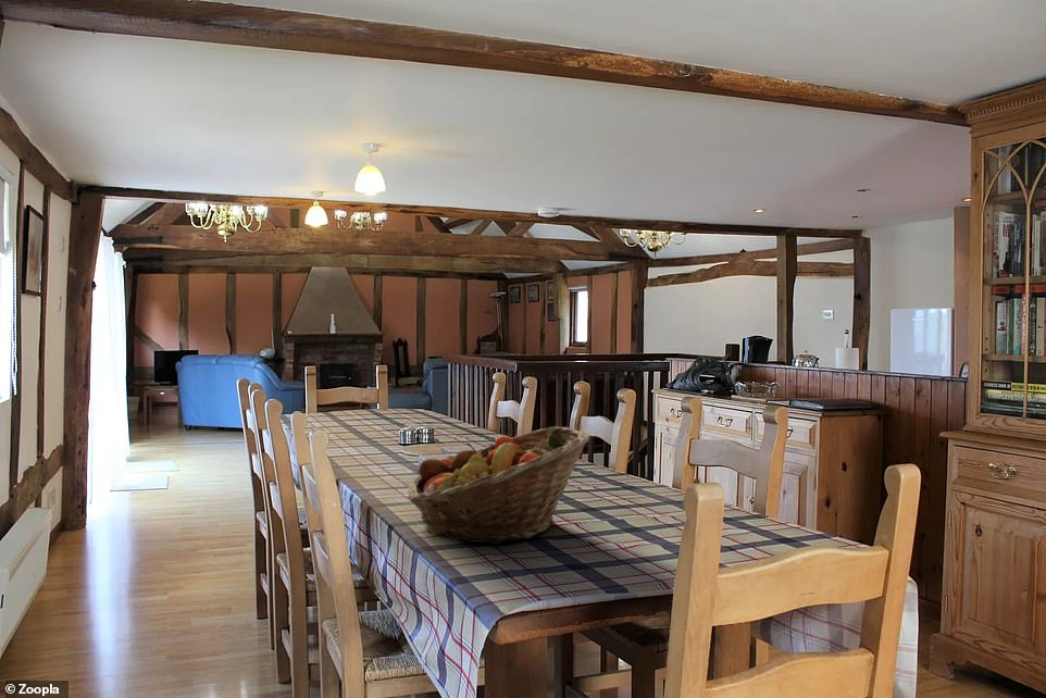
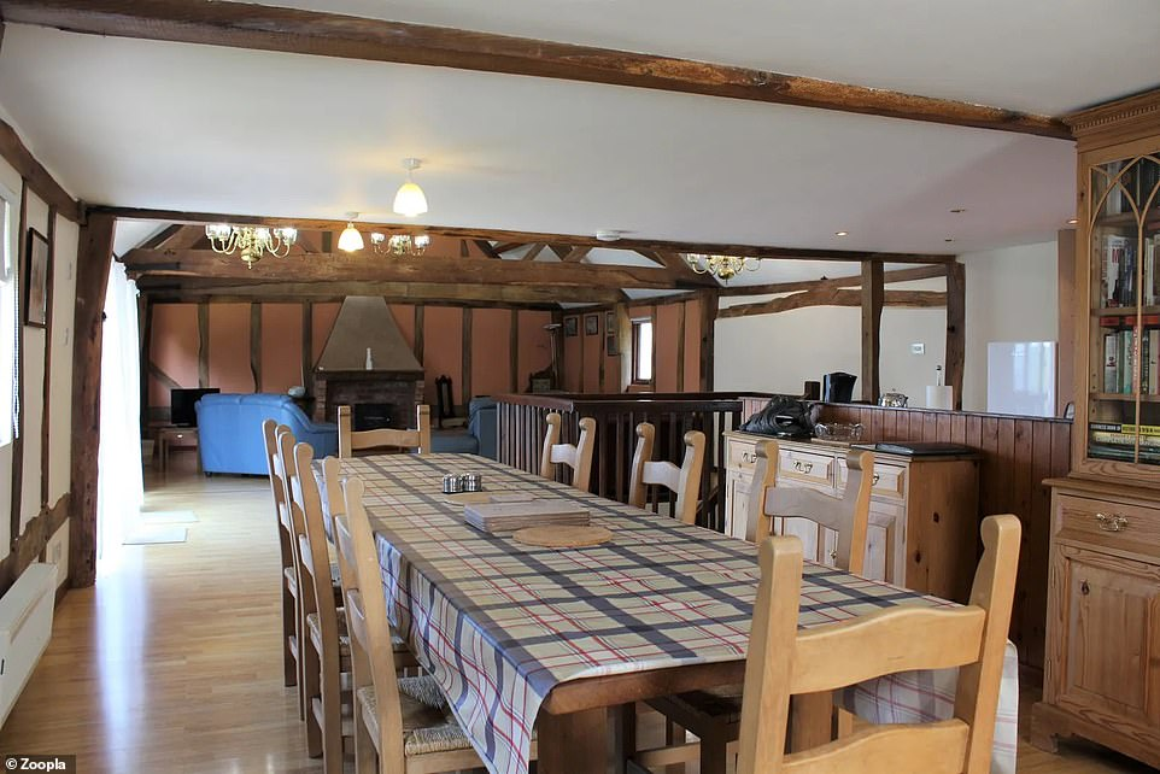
- fruit basket [407,425,592,545]
